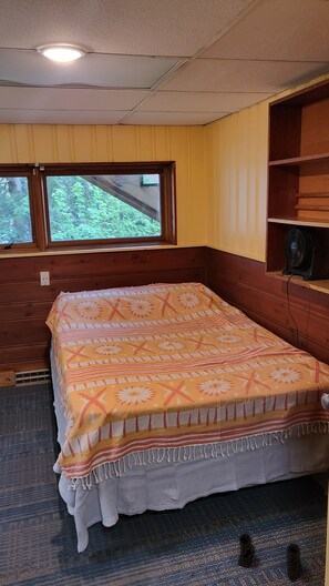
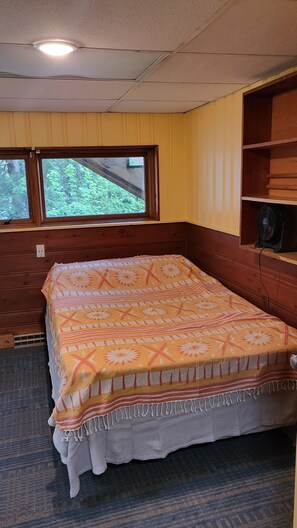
- boots [237,532,305,582]
